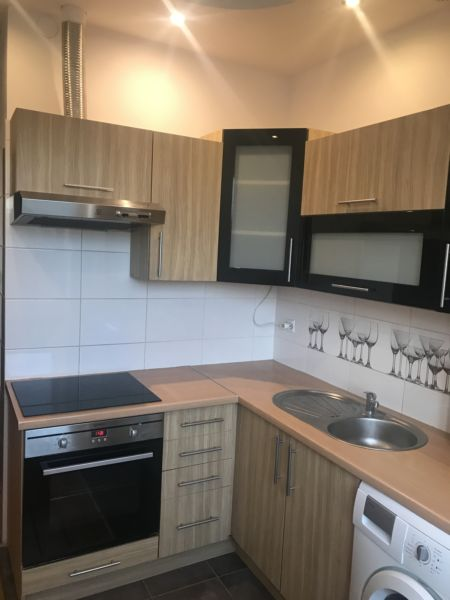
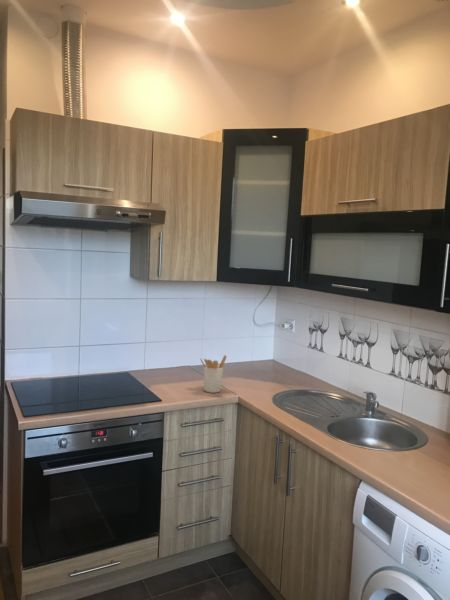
+ utensil holder [199,354,227,394]
